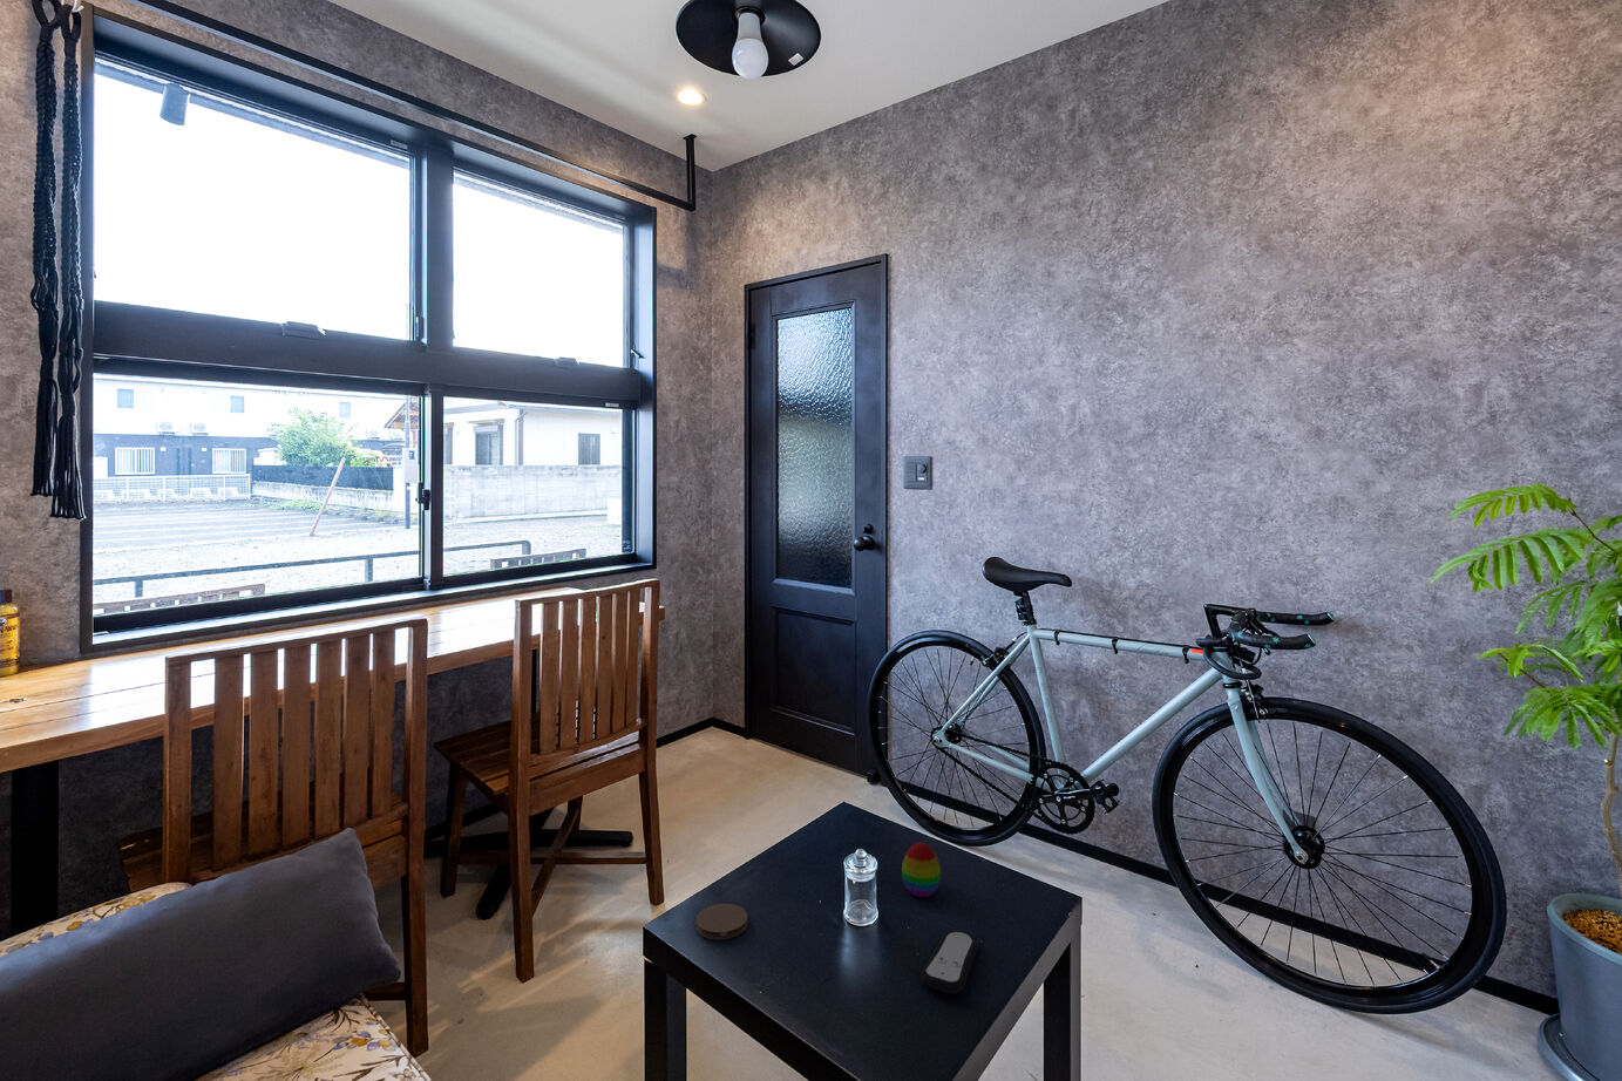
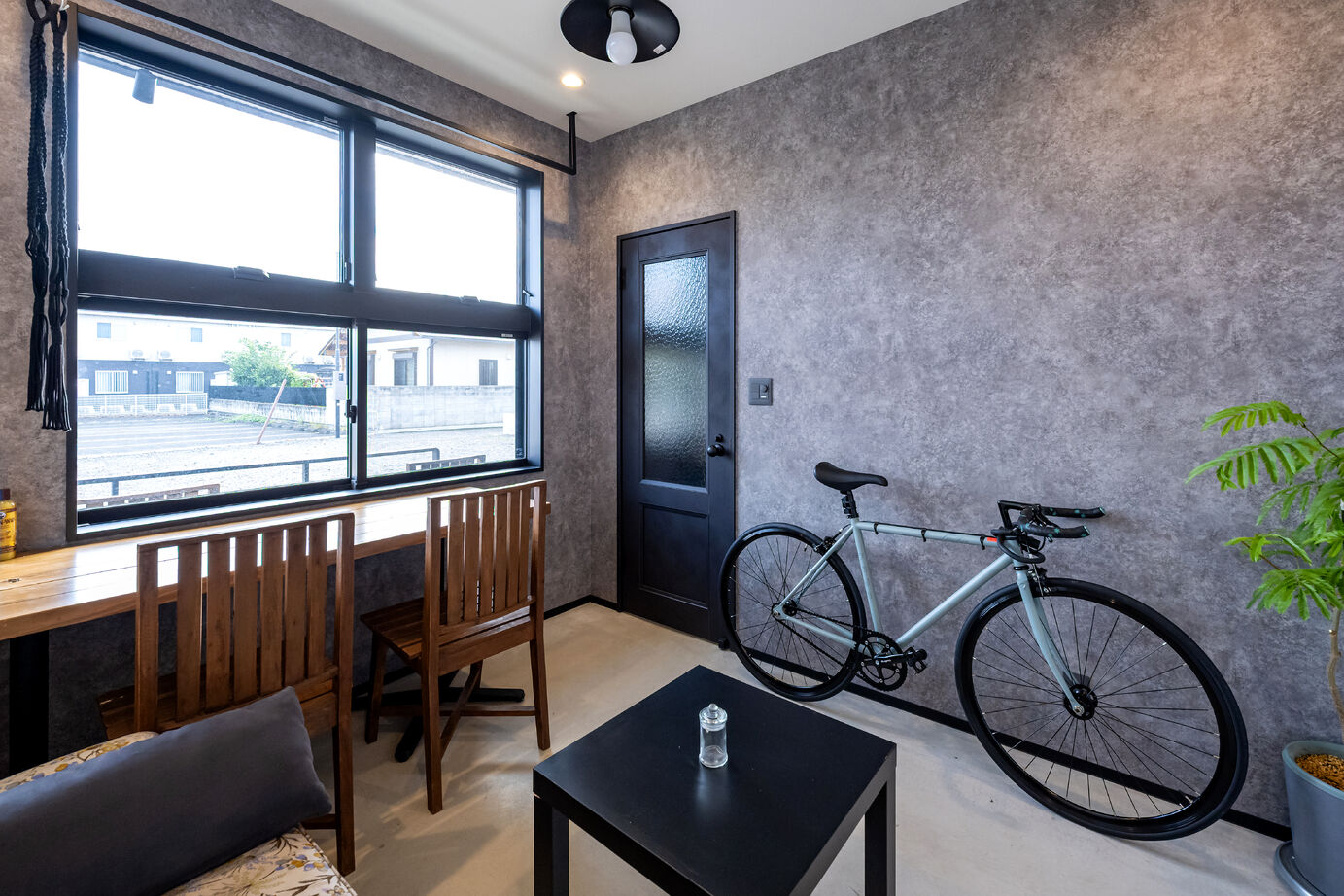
- remote control [920,930,979,995]
- coaster [694,902,749,940]
- decorative egg [900,842,941,898]
